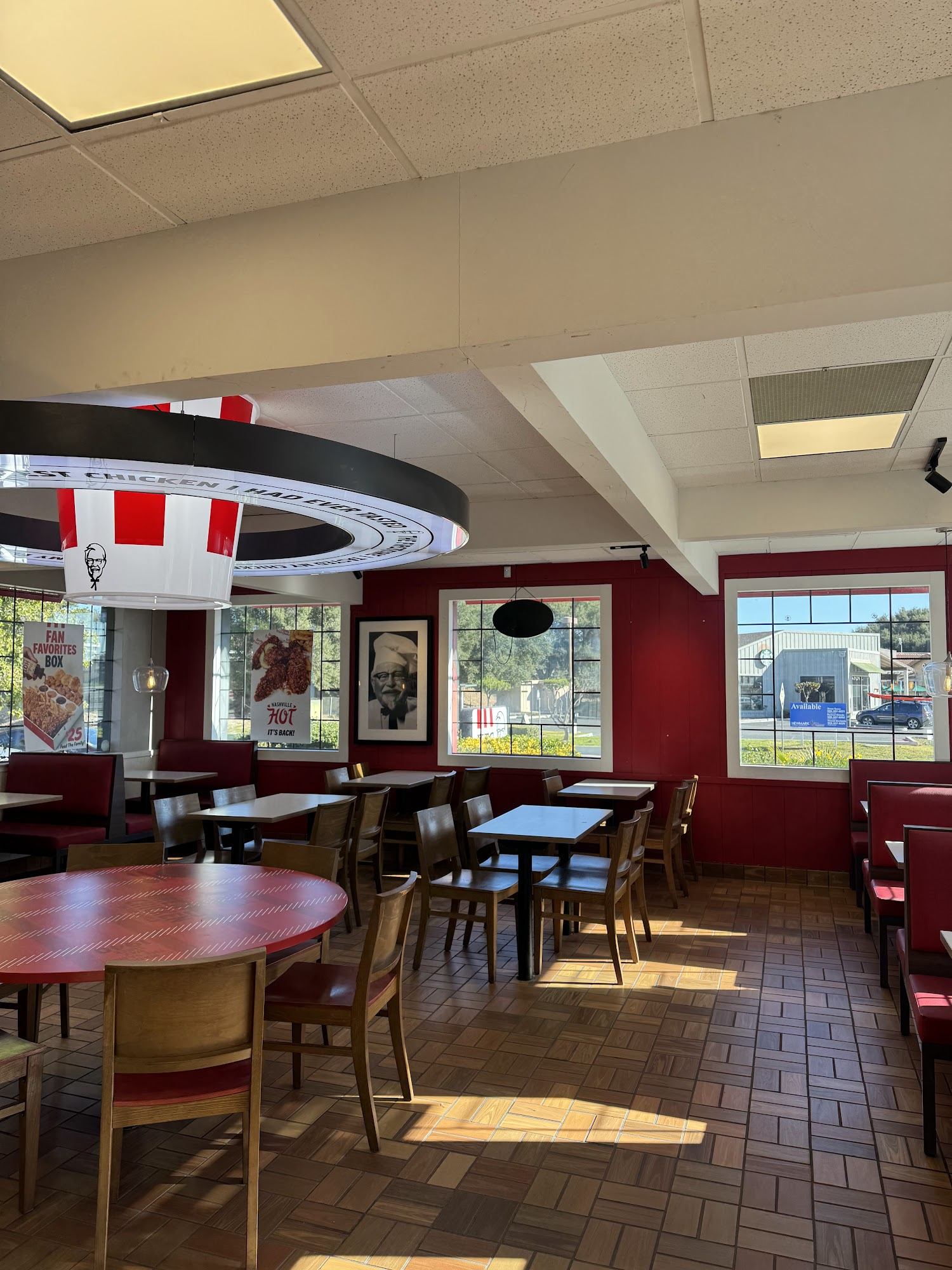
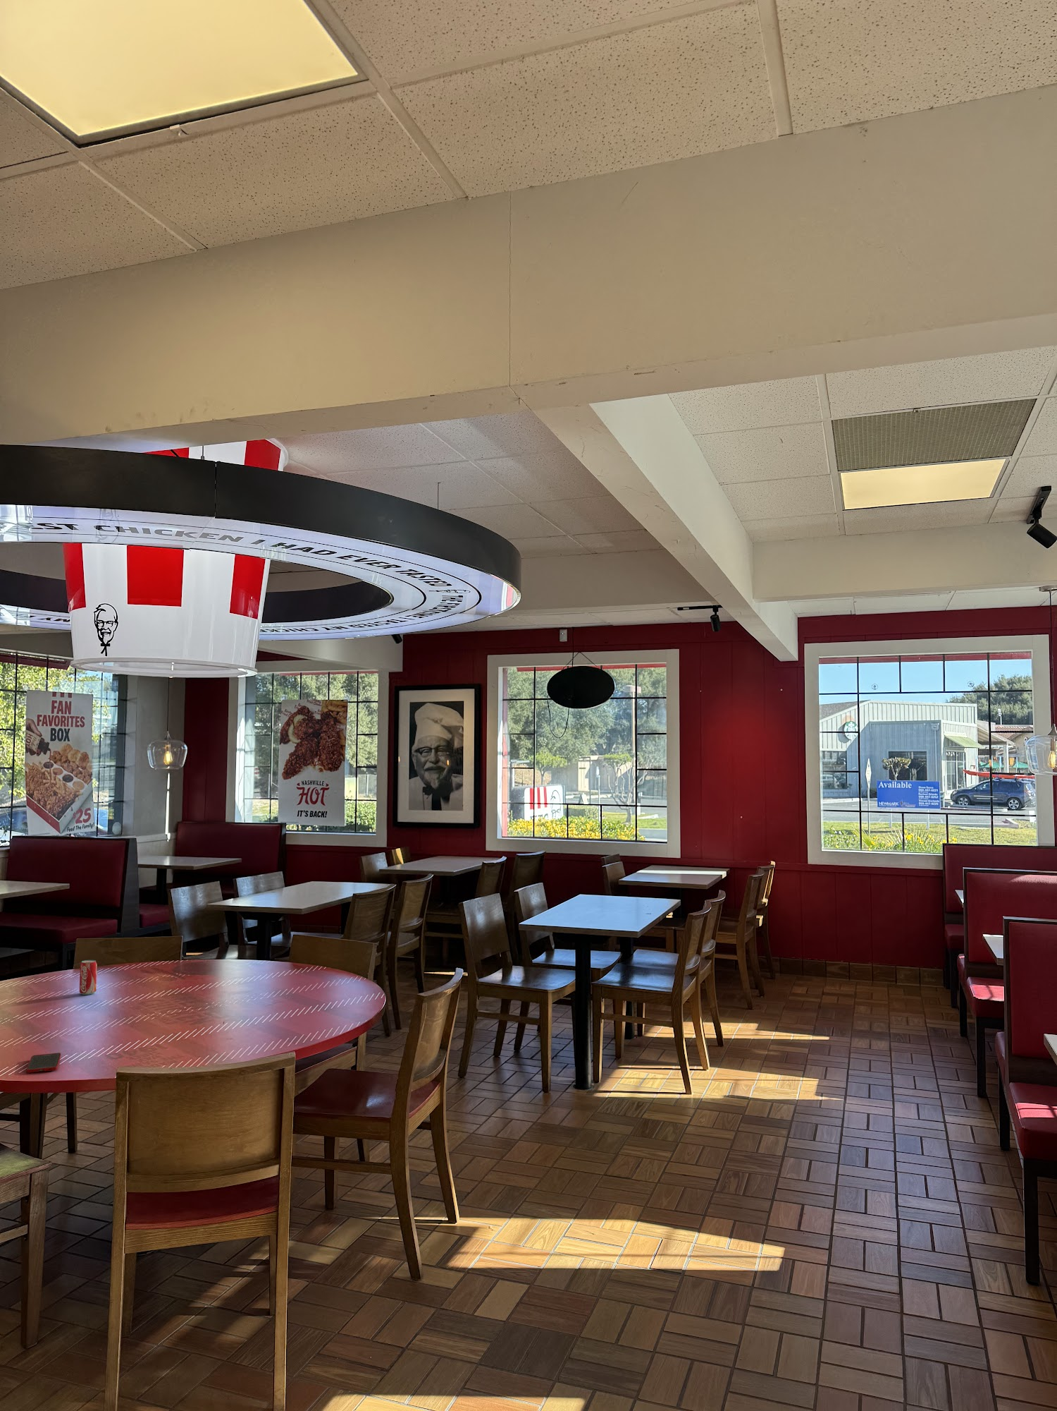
+ beverage can [79,960,98,995]
+ cell phone [26,1052,61,1073]
